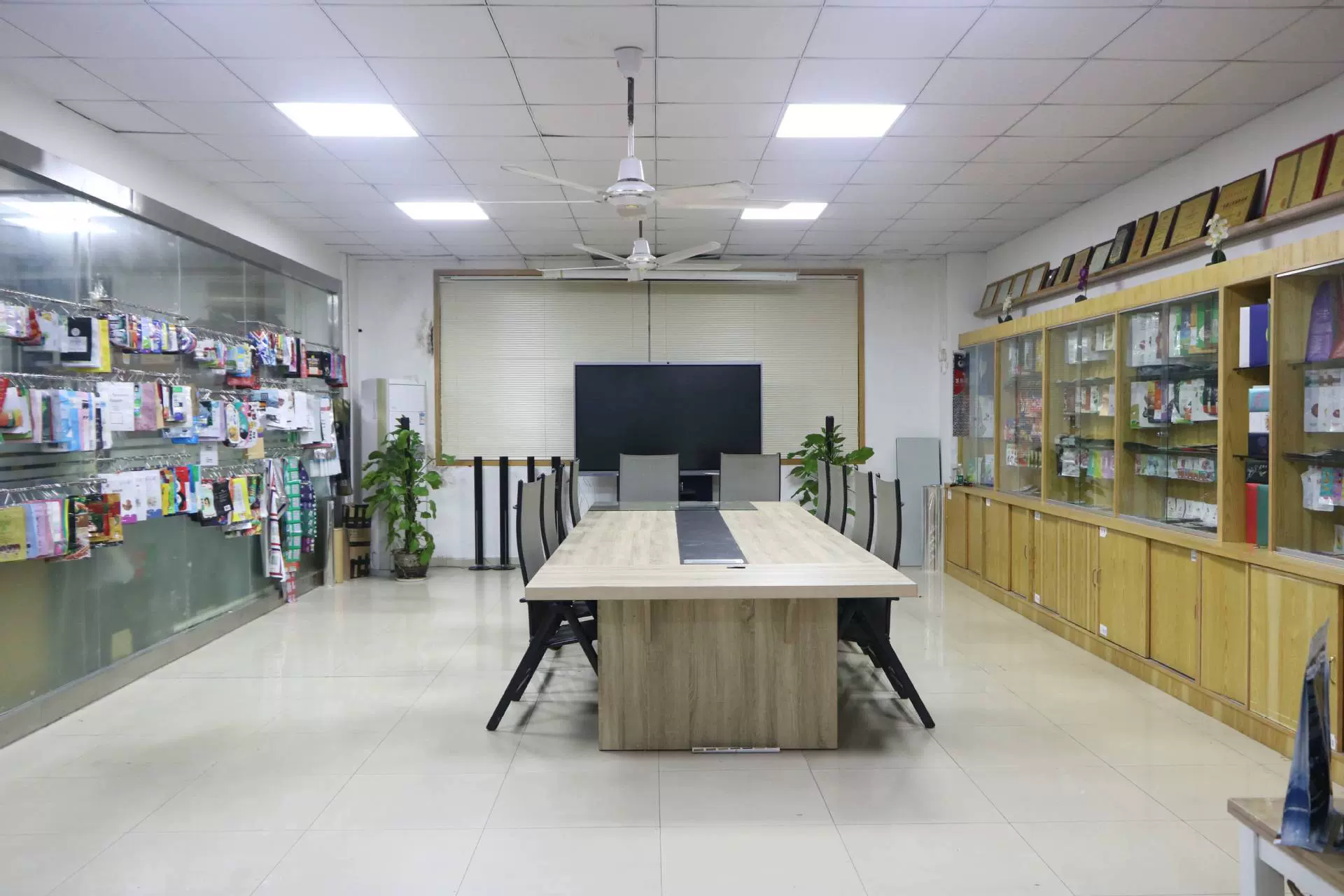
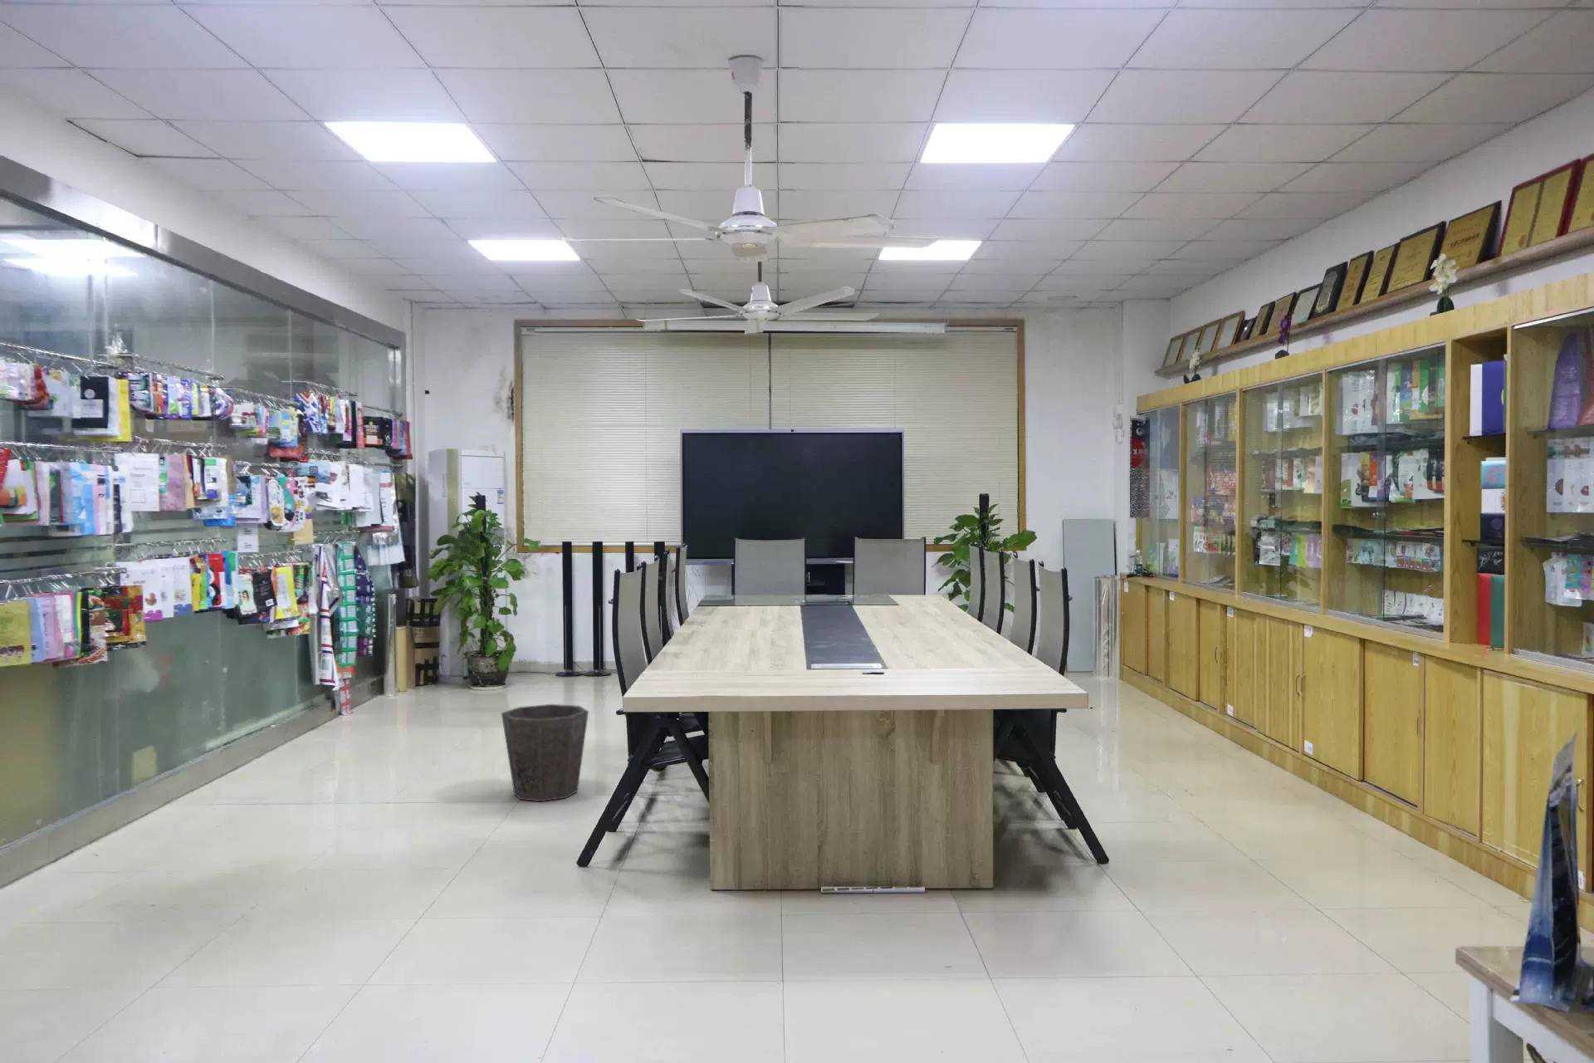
+ waste bin [500,704,589,802]
